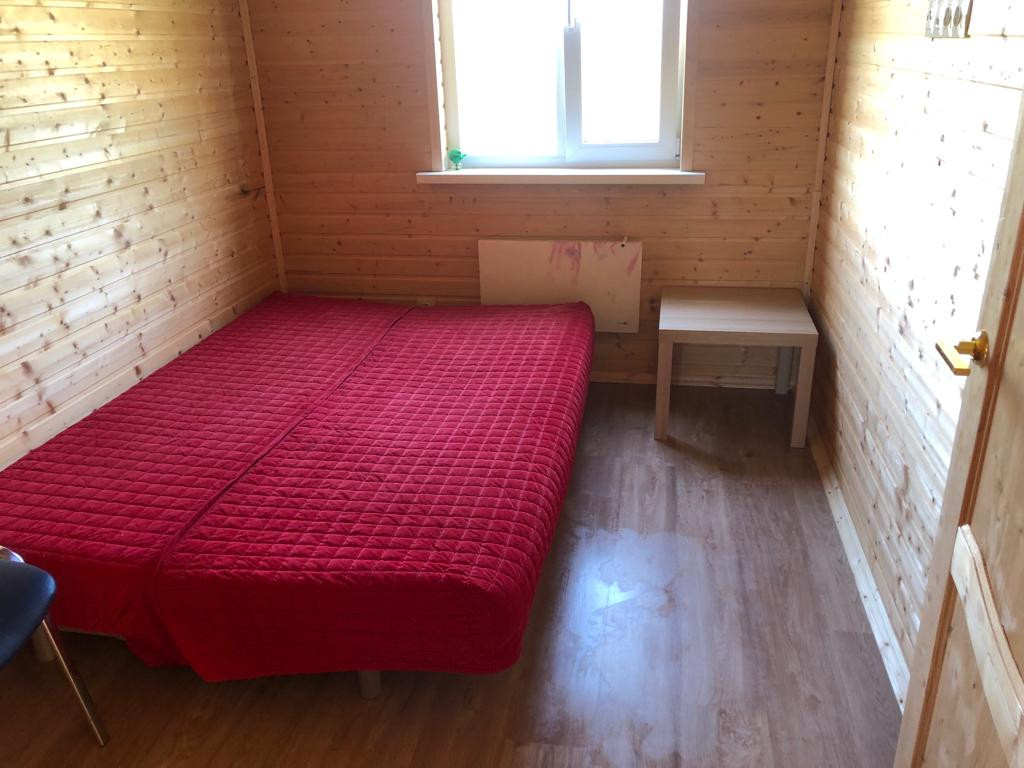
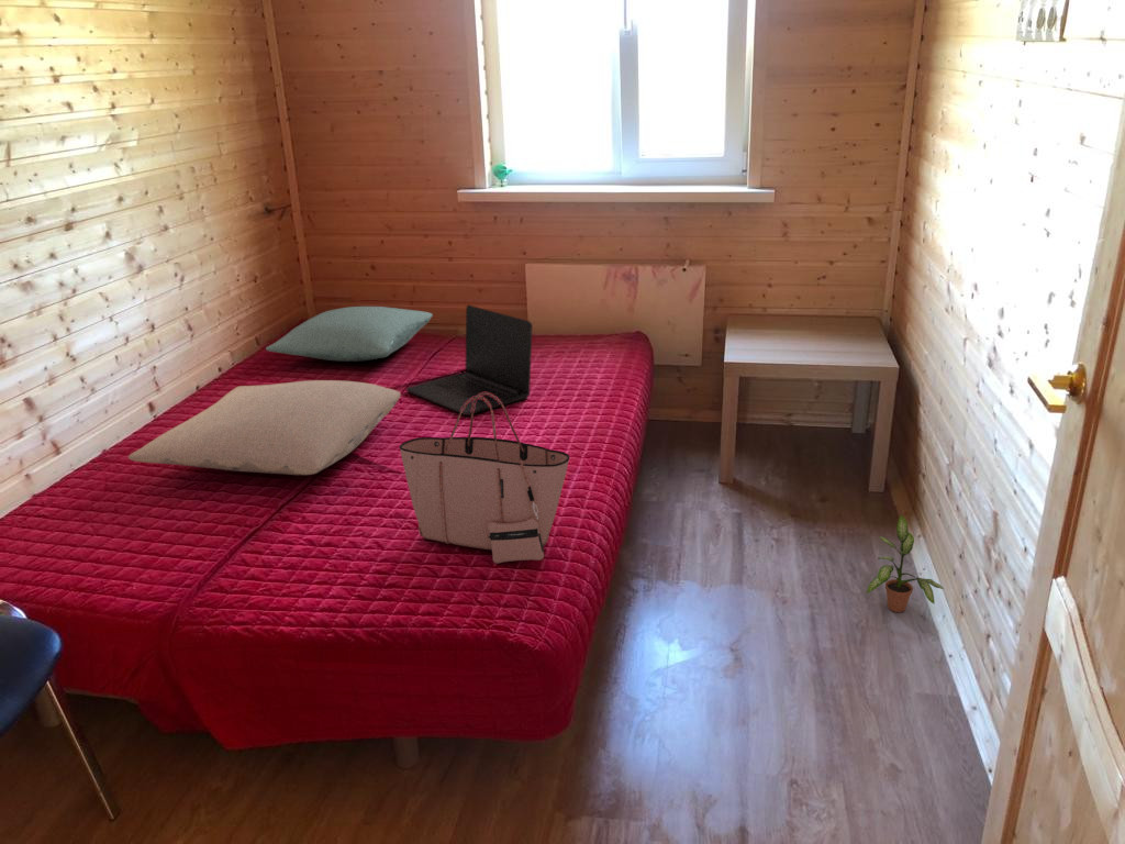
+ tote bag [399,392,570,565]
+ laptop [405,304,534,417]
+ potted plant [866,514,945,613]
+ pillow [127,379,402,476]
+ pillow [265,306,434,363]
